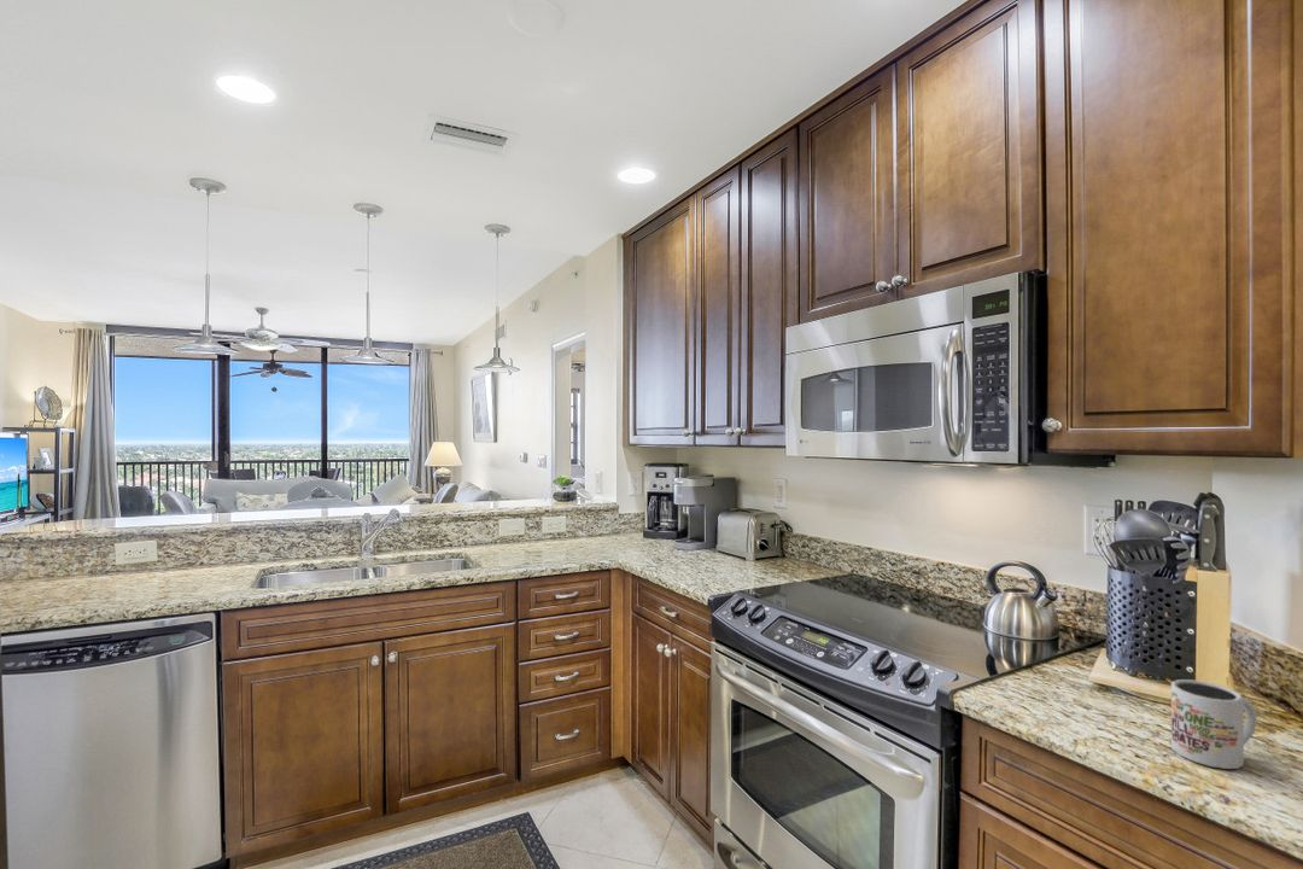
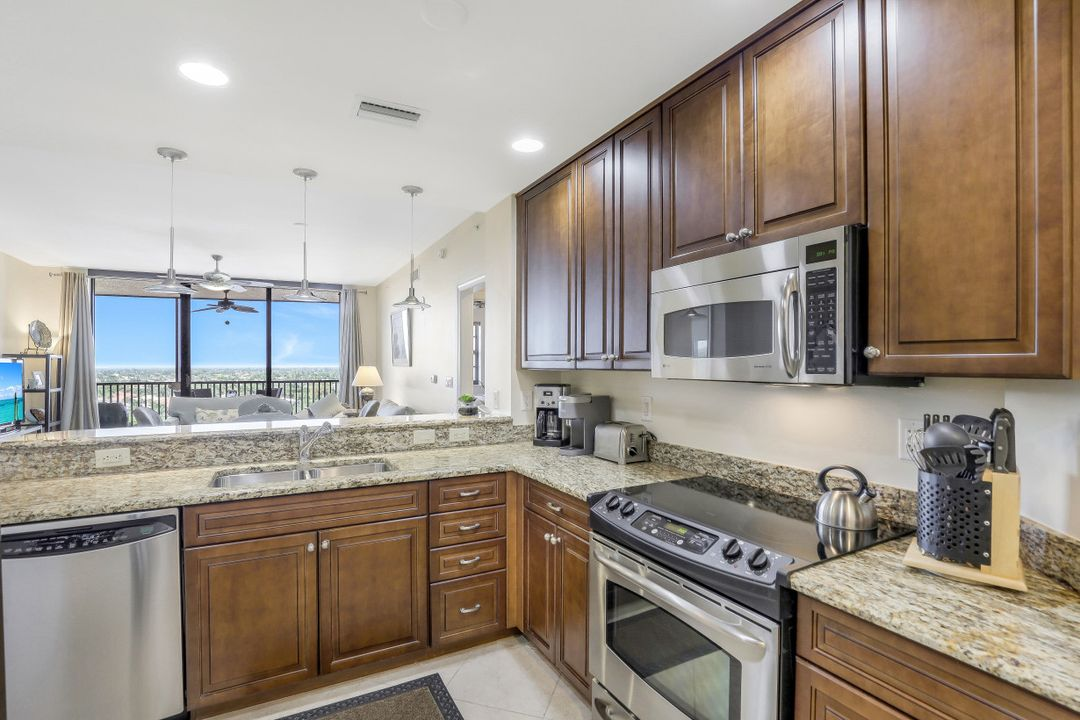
- mug [1170,678,1257,770]
